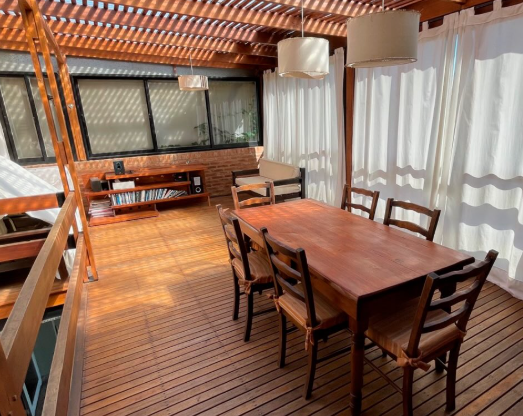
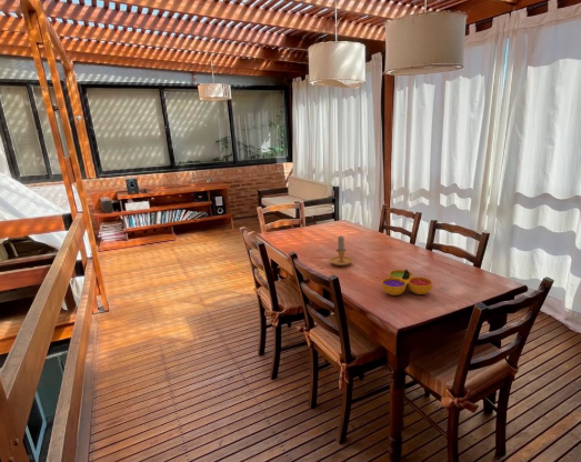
+ decorative bowl [381,269,433,297]
+ candle [327,235,354,267]
